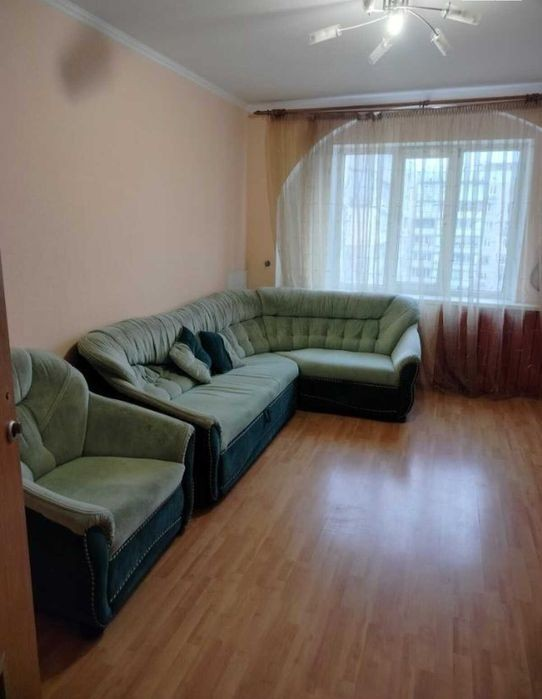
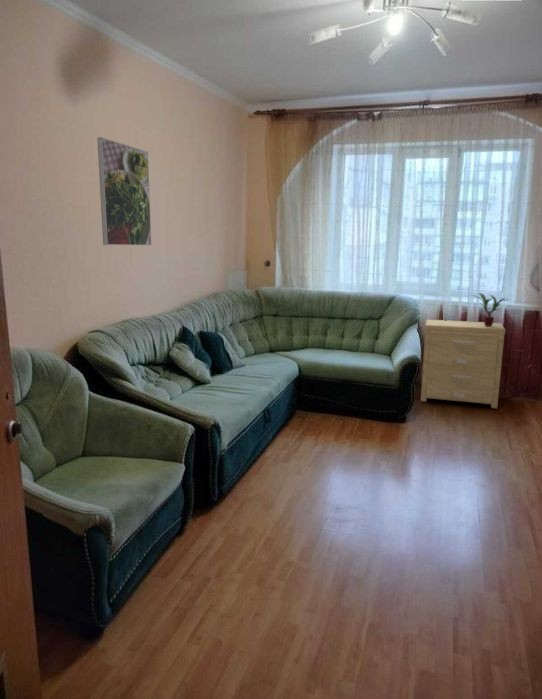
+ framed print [96,136,152,246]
+ potted plant [471,292,510,327]
+ side table [420,319,506,409]
